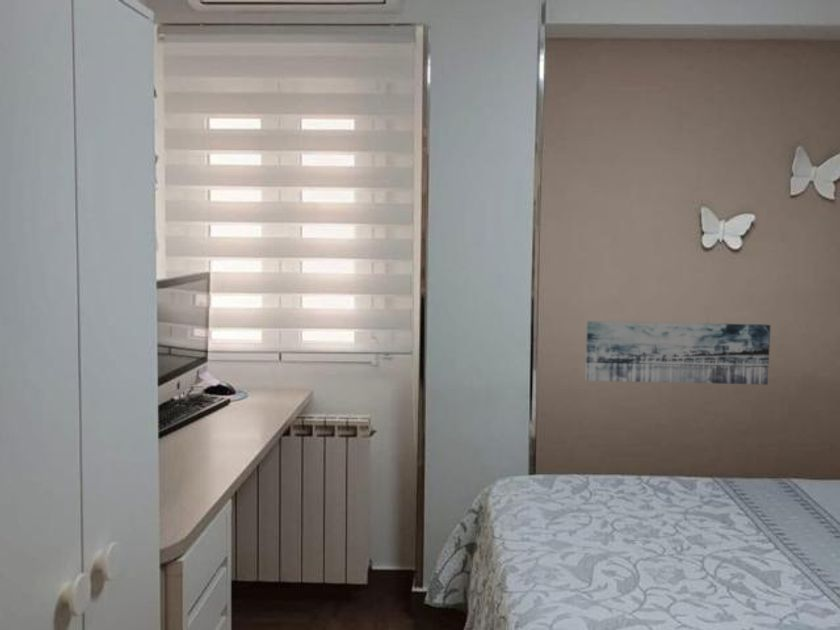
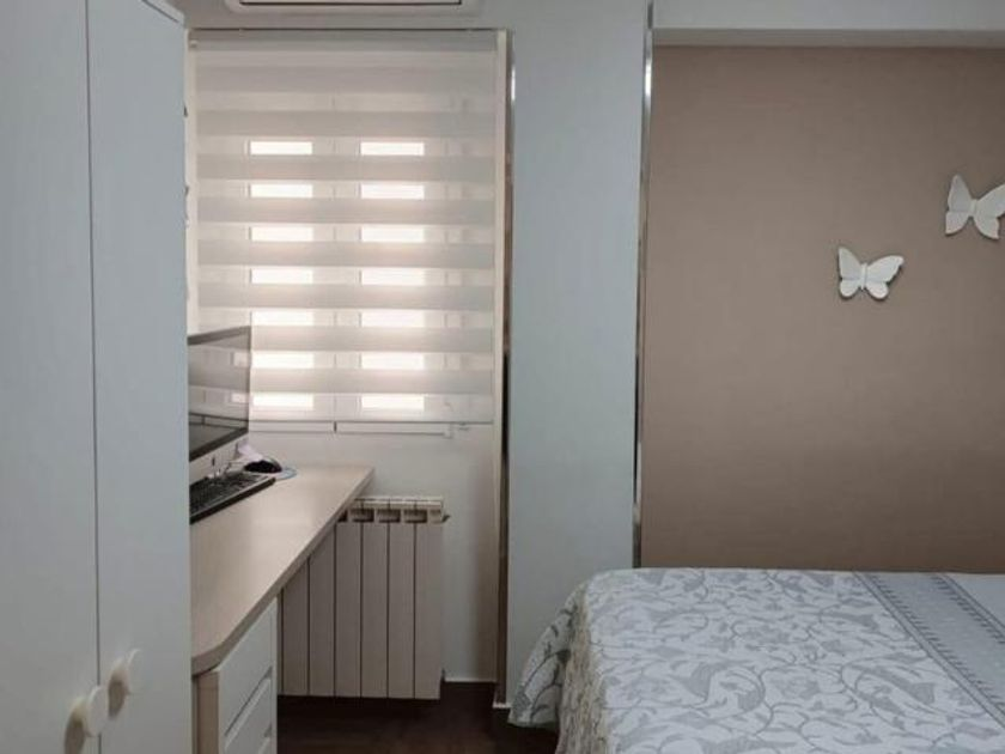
- wall art [584,320,772,386]
